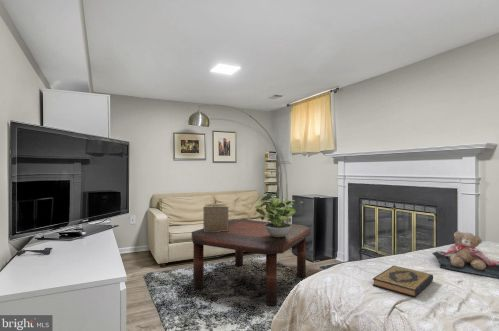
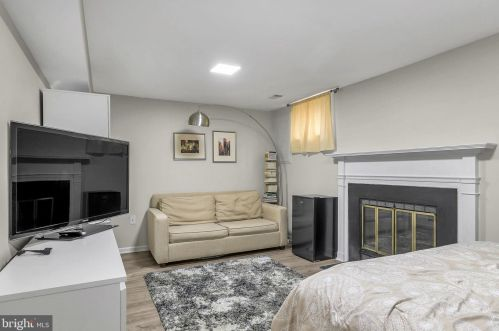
- hardback book [372,265,434,298]
- teddy bear [431,230,499,279]
- potted plant [254,194,297,237]
- coffee table [191,218,311,308]
- decorative box [203,203,229,232]
